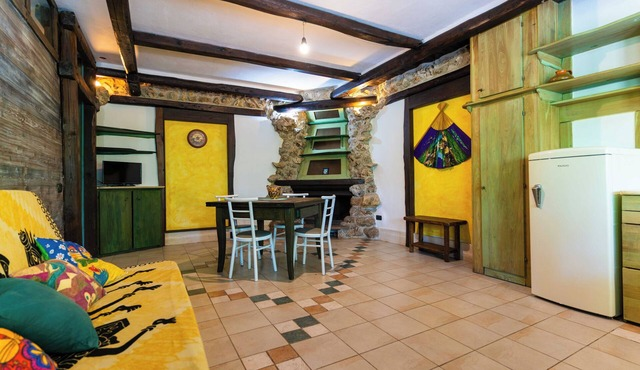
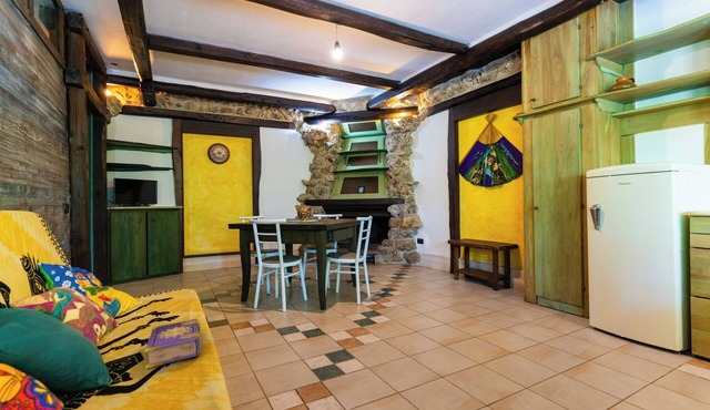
+ book [143,318,202,370]
